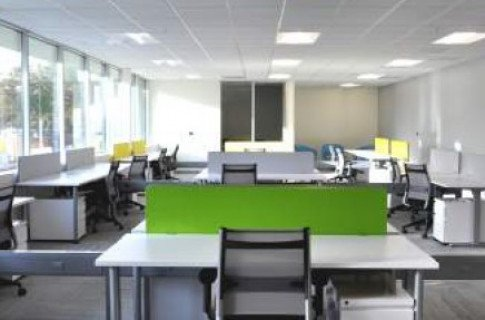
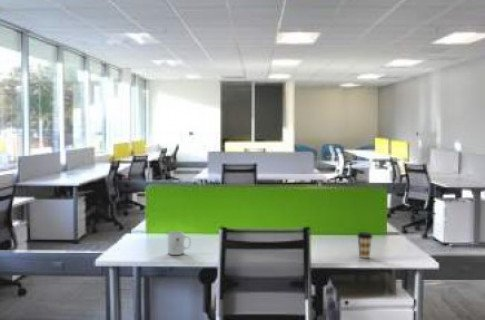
+ mug [167,231,192,256]
+ coffee cup [356,231,374,259]
